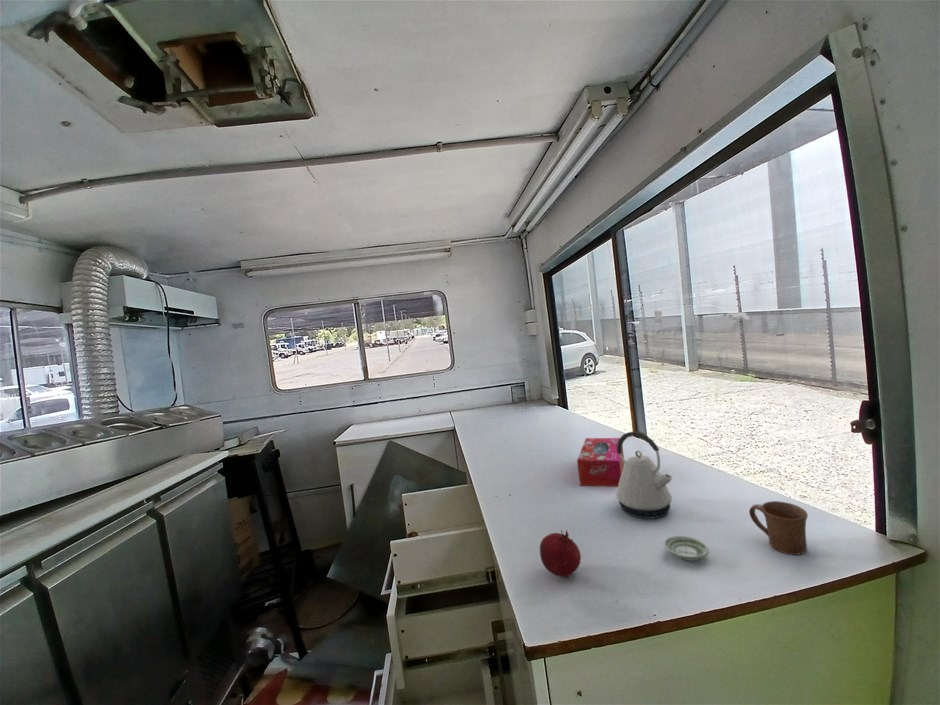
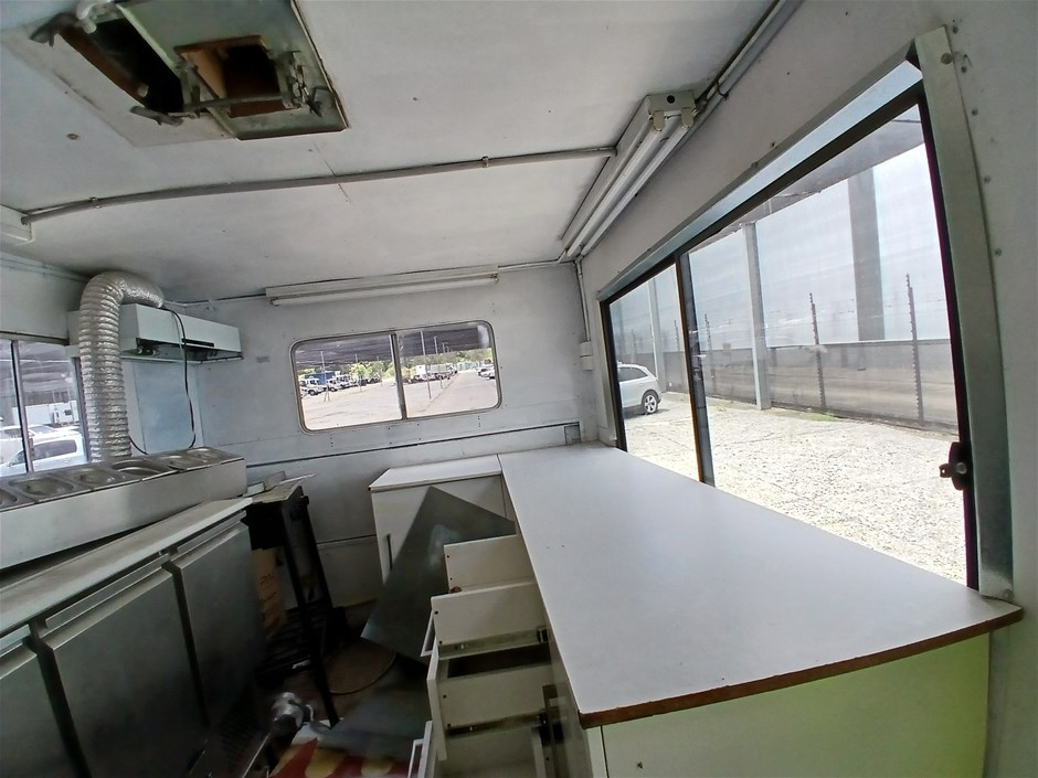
- saucer [663,535,710,562]
- mug [748,500,809,556]
- fruit [539,529,582,578]
- kettle [615,430,674,519]
- tissue box [576,437,625,488]
